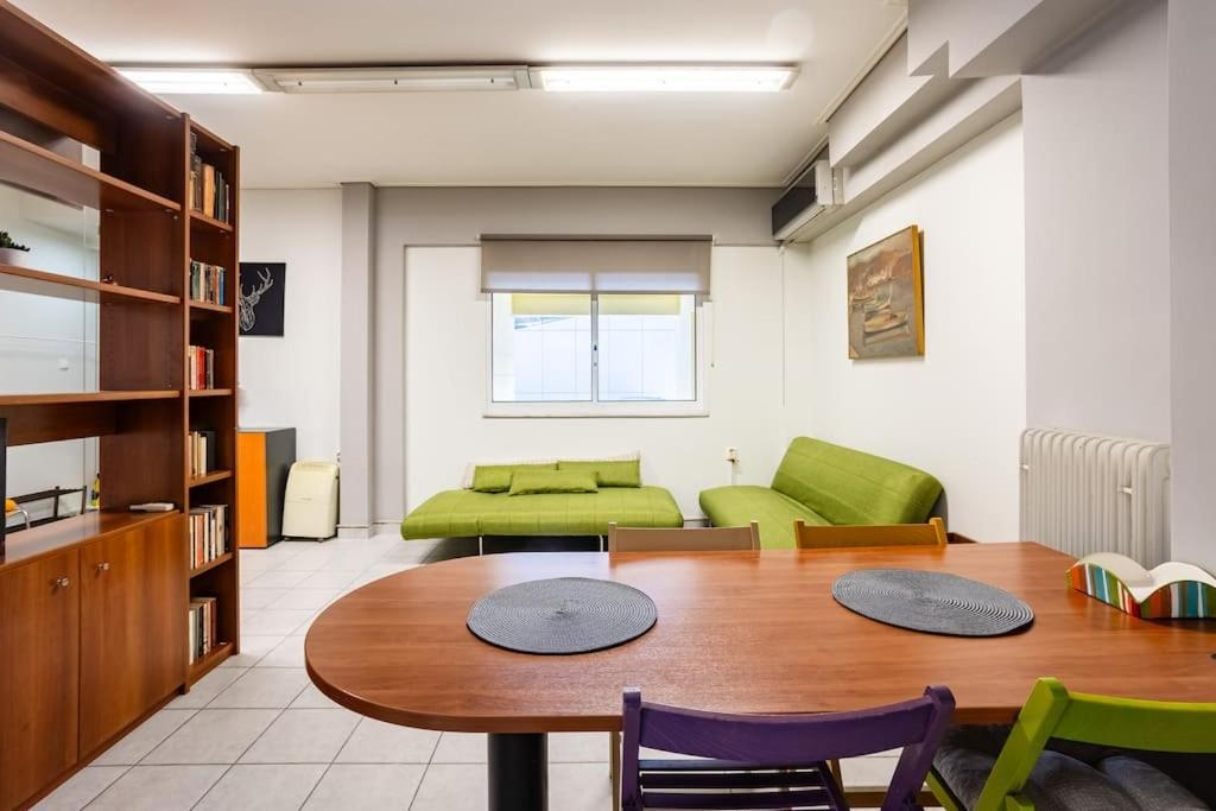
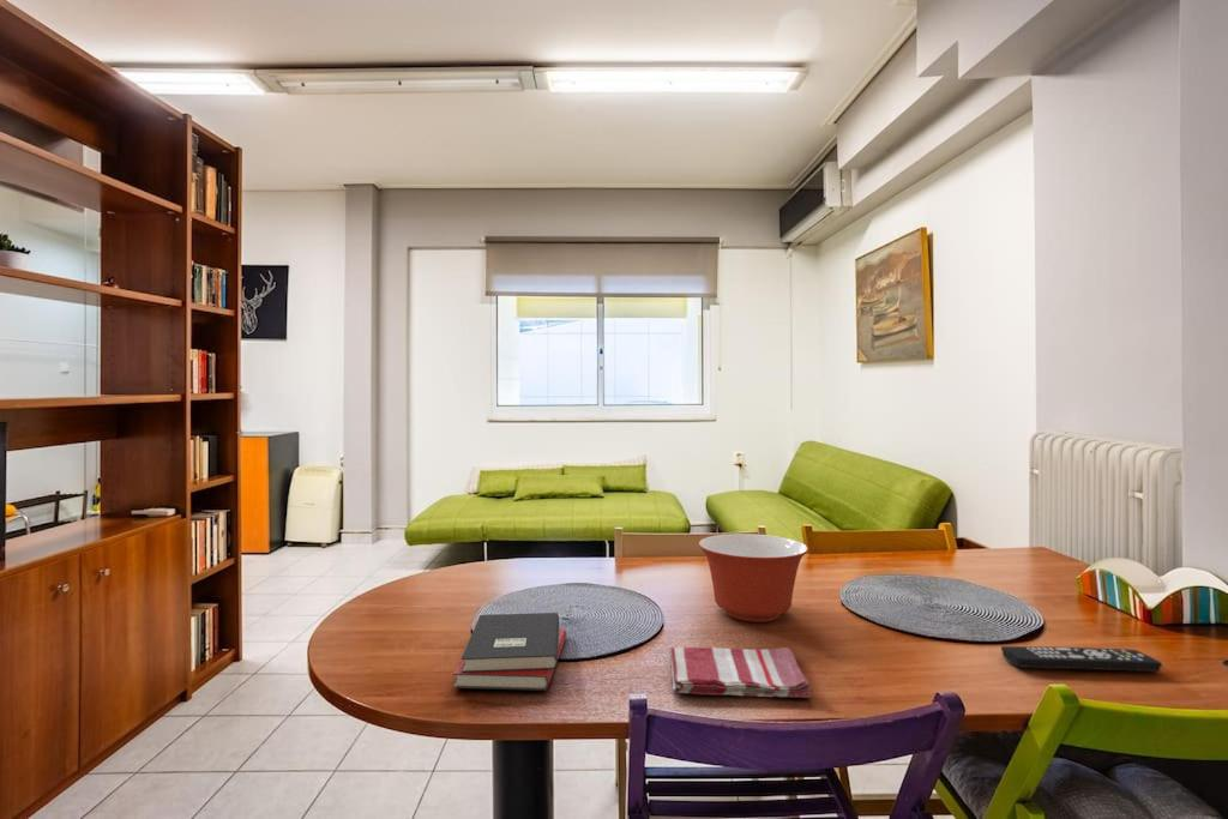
+ dish towel [669,646,812,699]
+ mixing bowl [698,532,809,622]
+ hardback book [452,612,567,692]
+ remote control [1000,645,1163,673]
